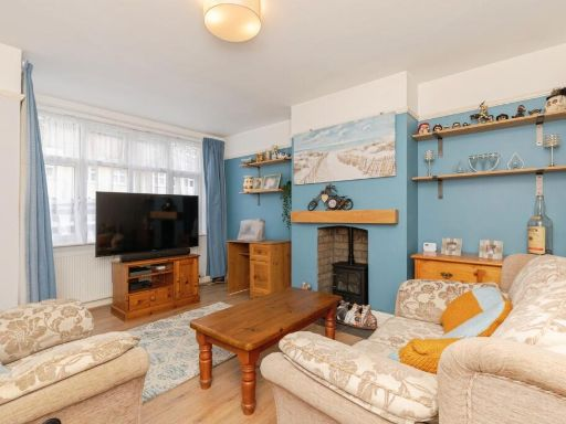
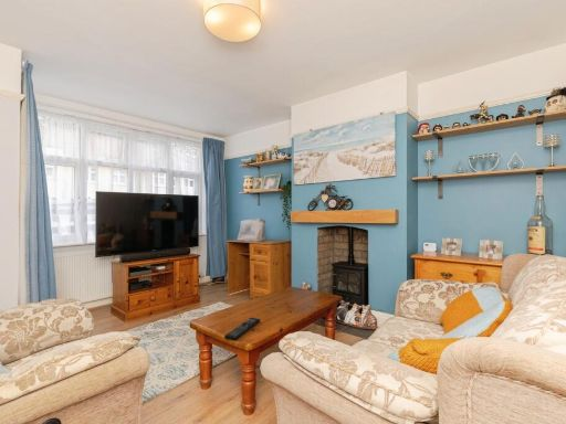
+ remote control [223,317,261,341]
